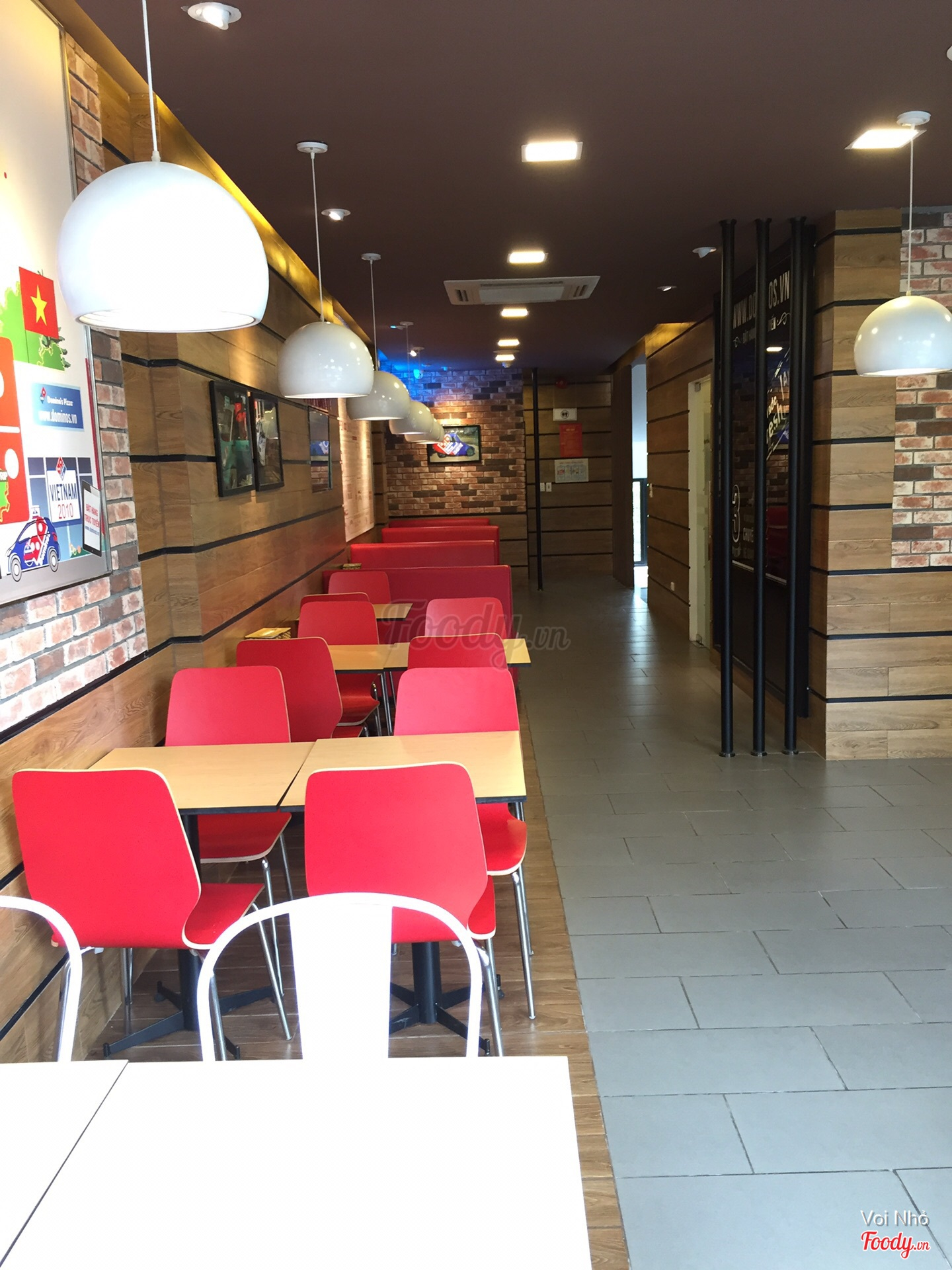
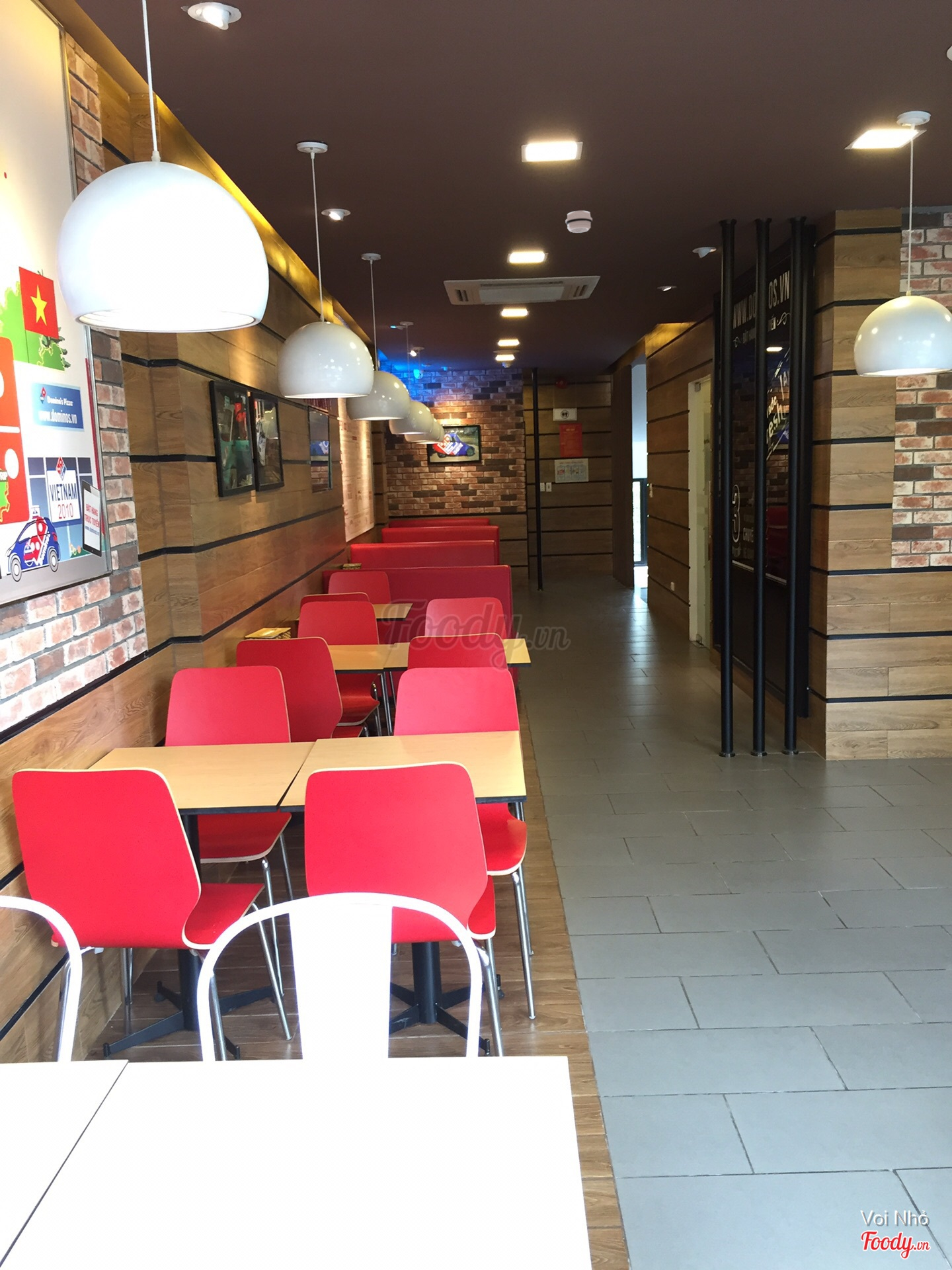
+ smoke detector [565,210,593,233]
